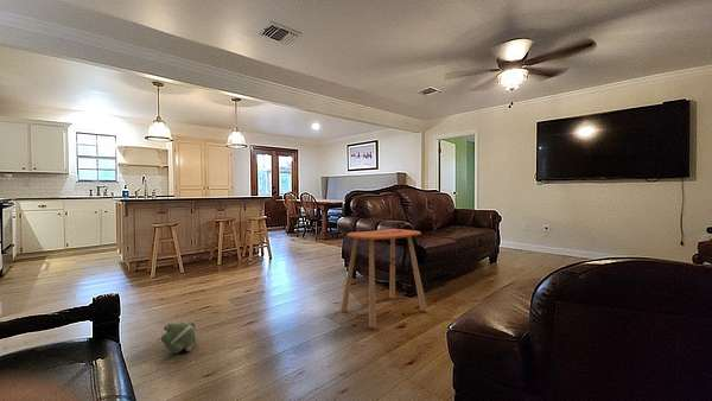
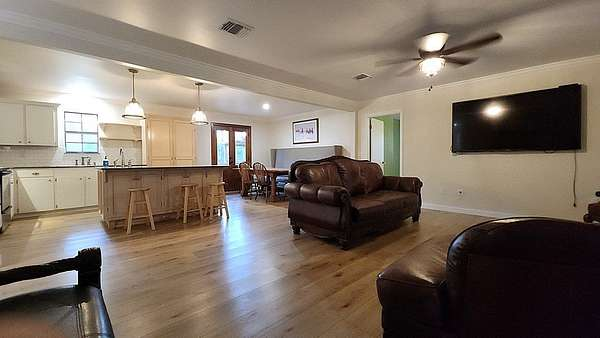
- side table [339,228,428,329]
- plush toy [160,320,197,355]
